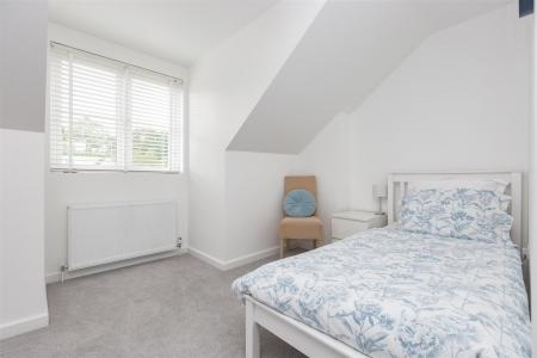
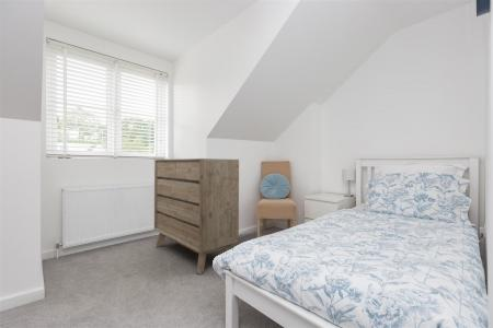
+ dresser [153,157,240,276]
